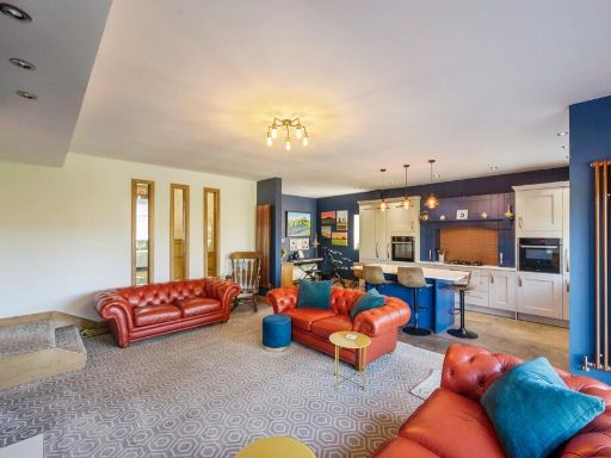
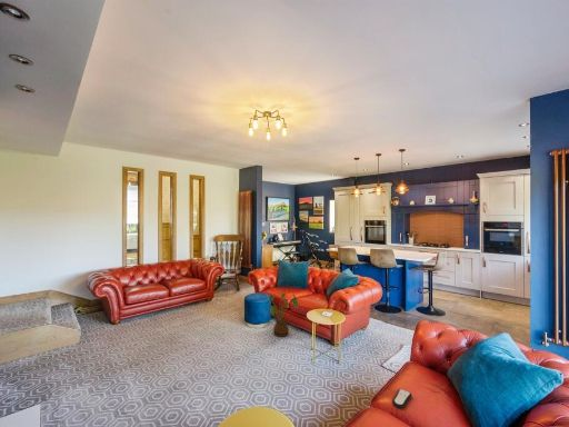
+ house plant [264,291,300,338]
+ remote control [391,388,412,409]
